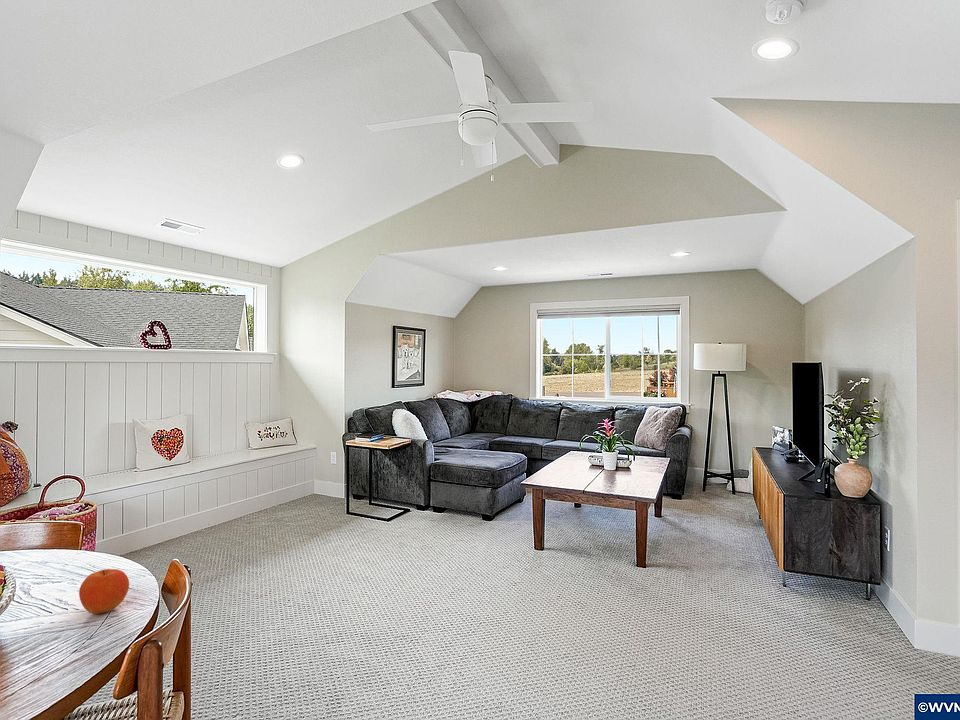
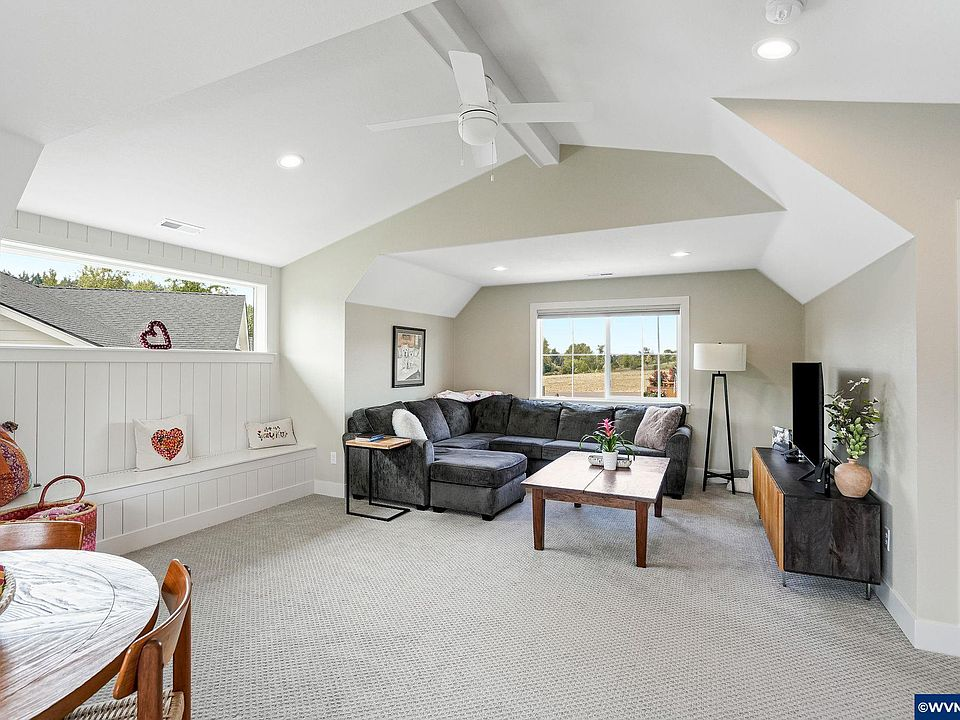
- fruit [78,568,130,615]
